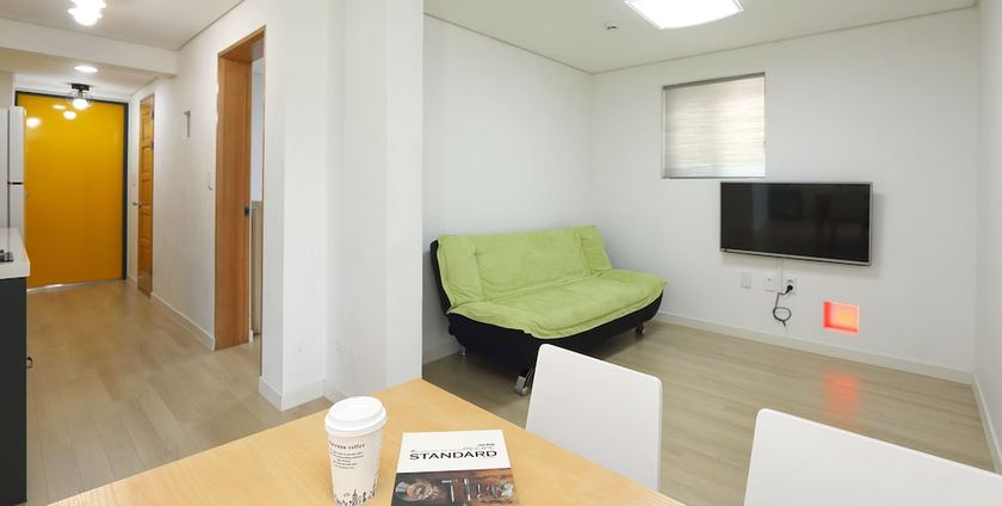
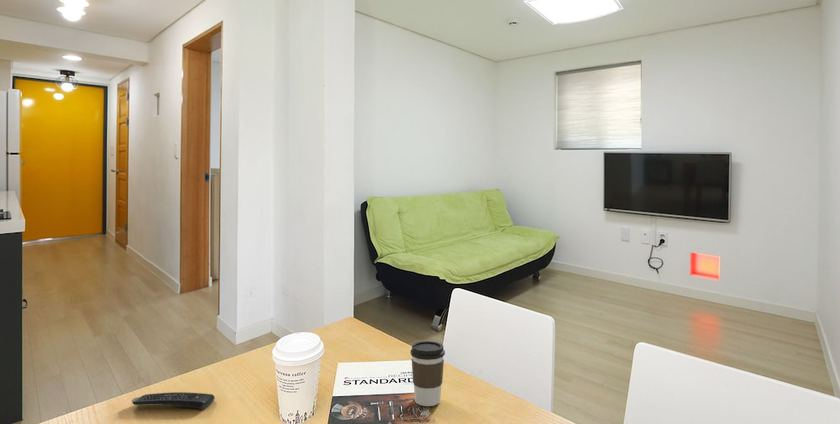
+ coffee cup [410,340,446,407]
+ remote control [131,391,215,410]
